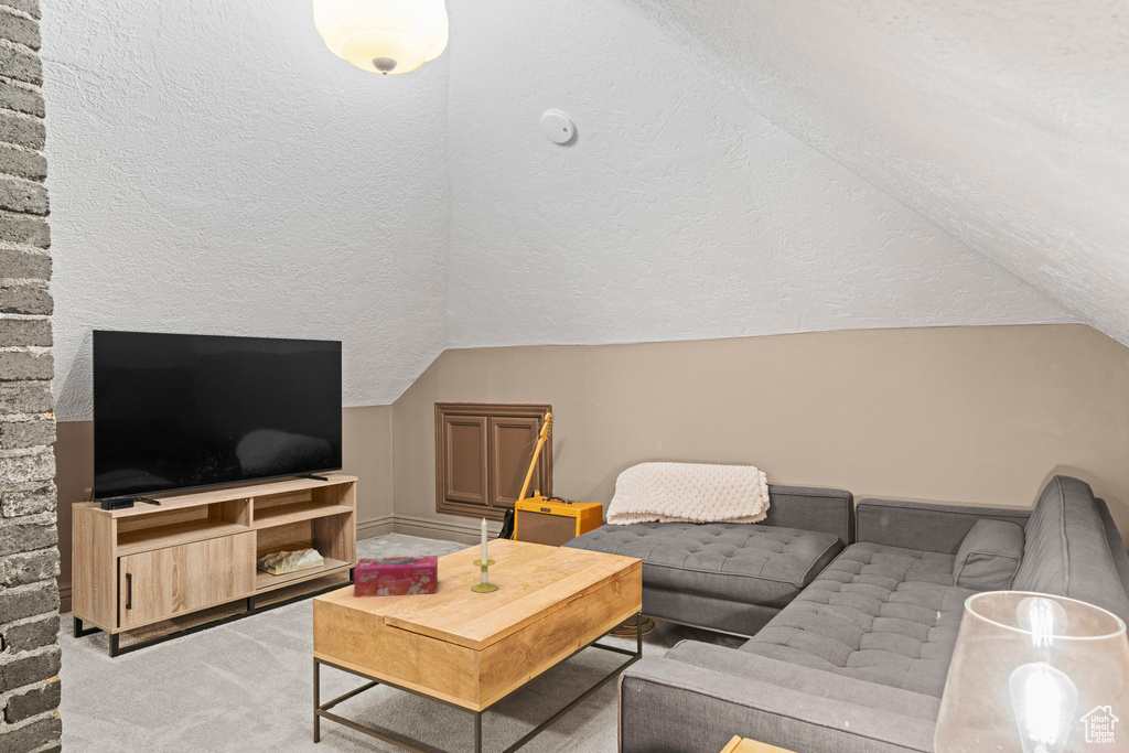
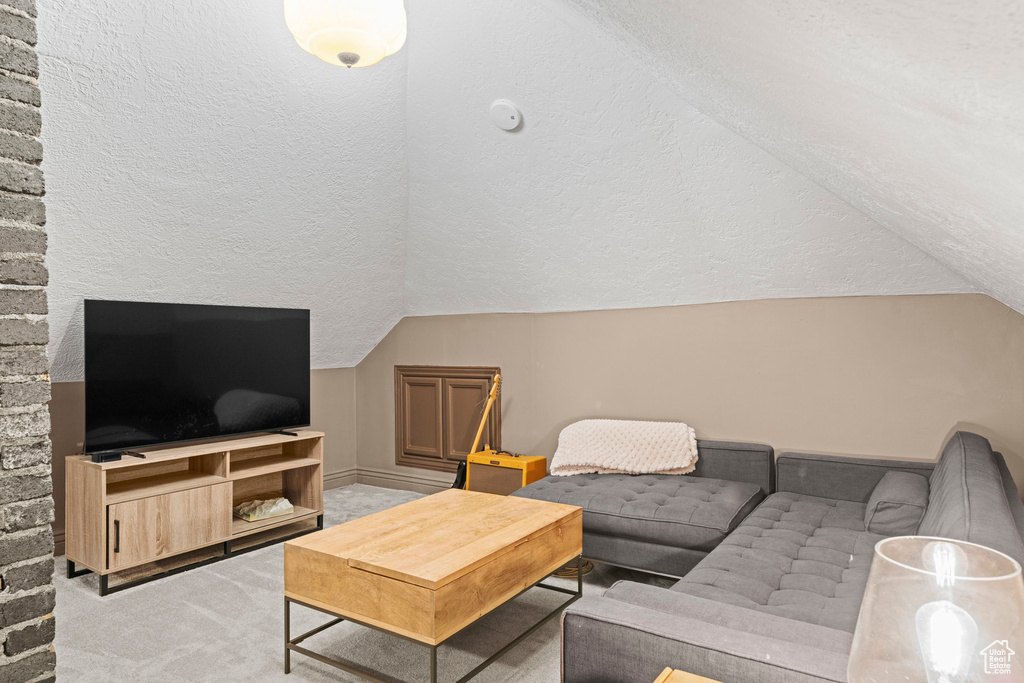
- tissue box [353,555,439,599]
- candle [470,517,498,593]
